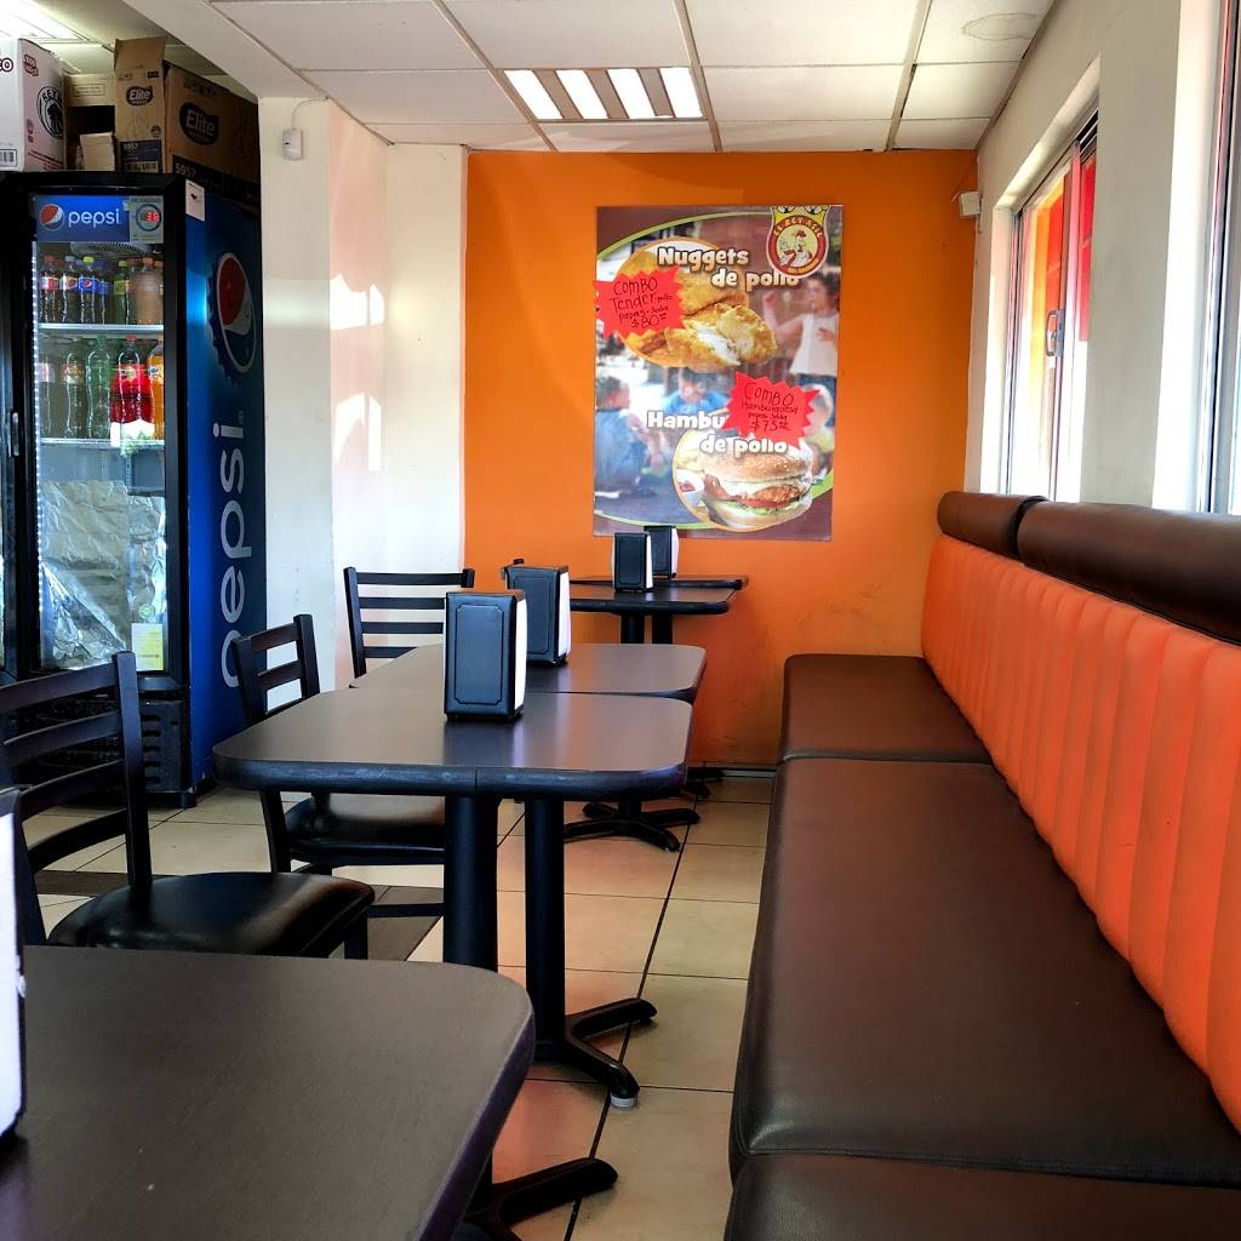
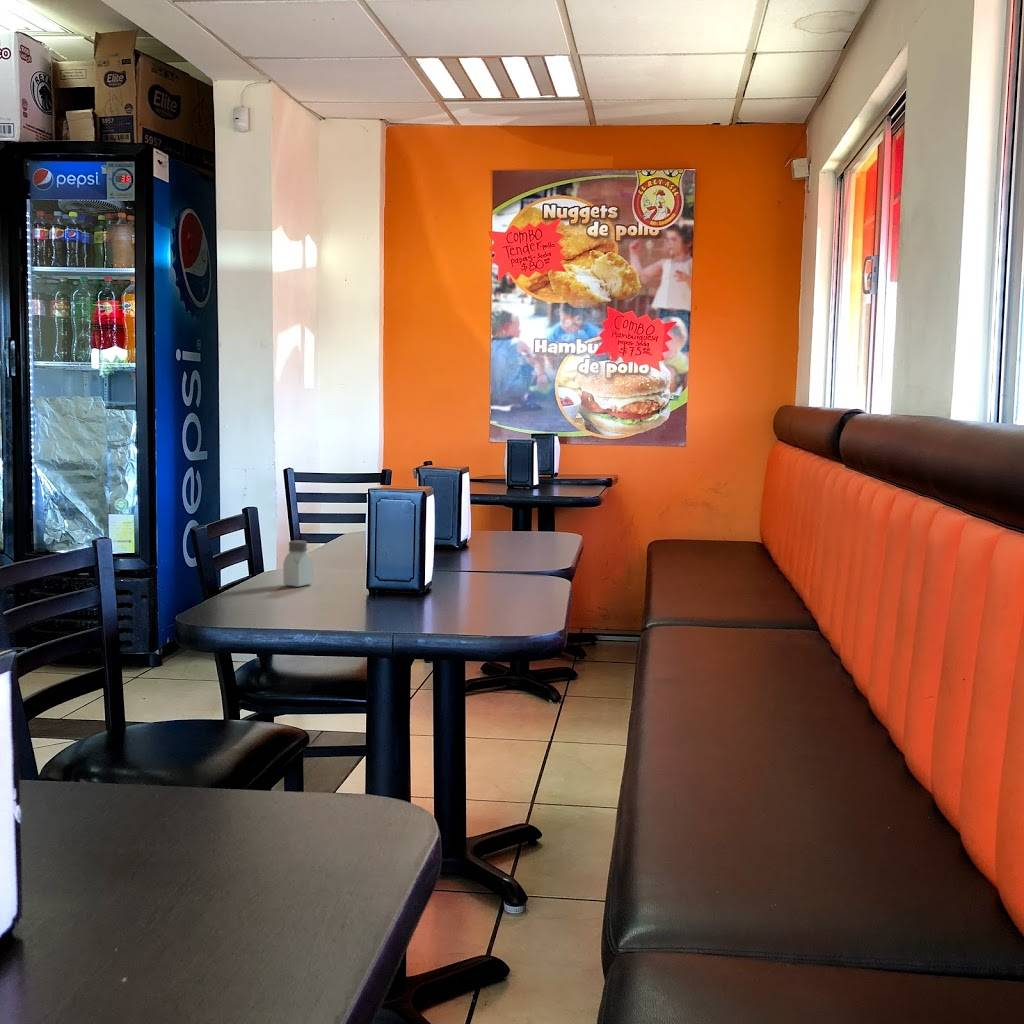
+ saltshaker [282,539,314,588]
